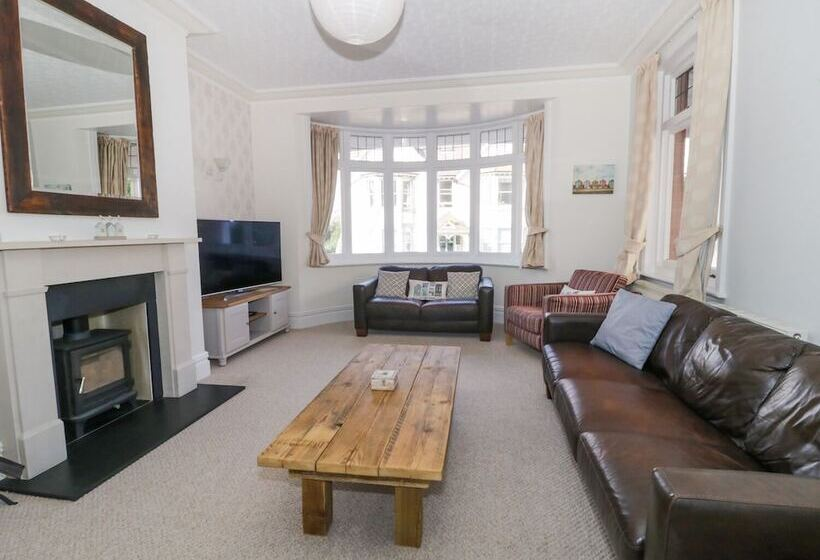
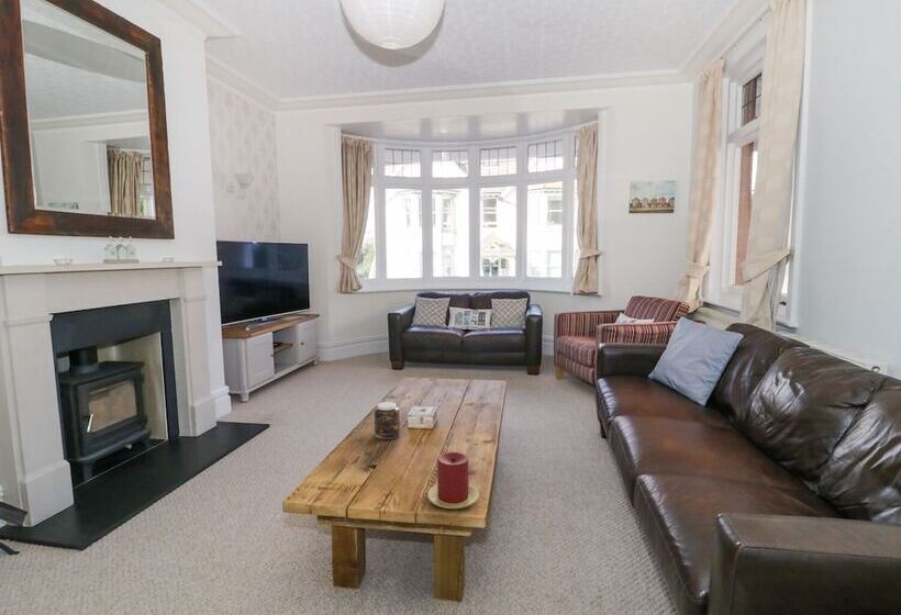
+ jar [372,401,401,440]
+ candle [426,450,480,510]
